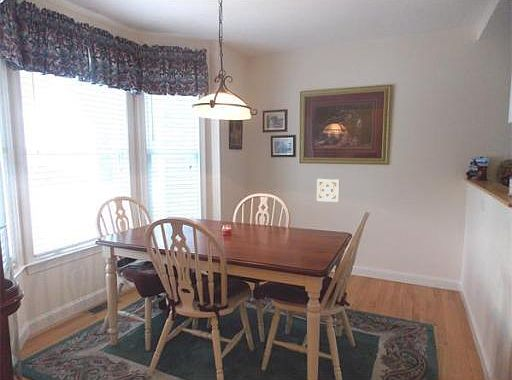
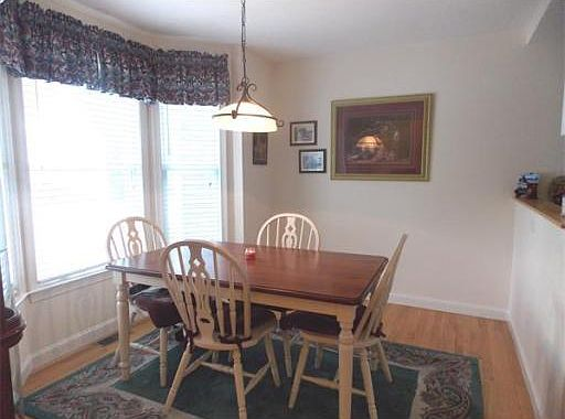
- wall ornament [316,178,340,203]
